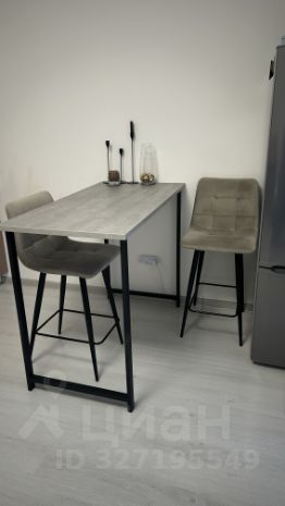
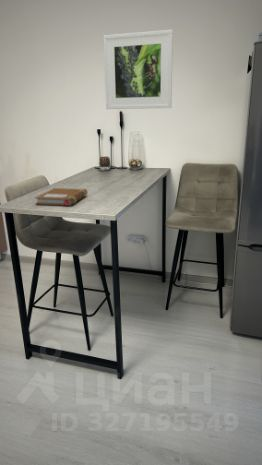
+ notebook [34,187,88,207]
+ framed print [102,29,174,110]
